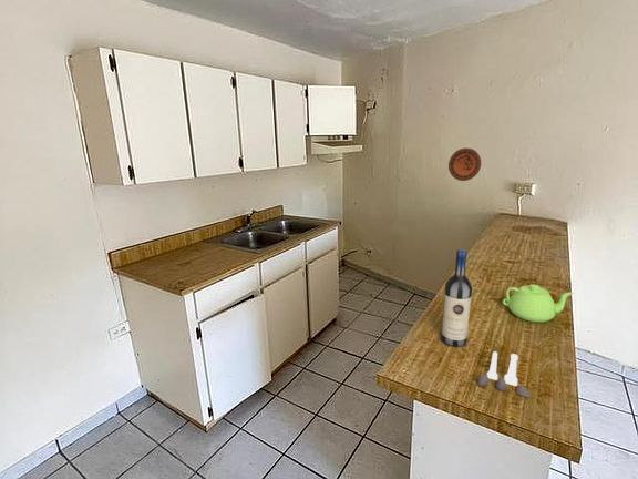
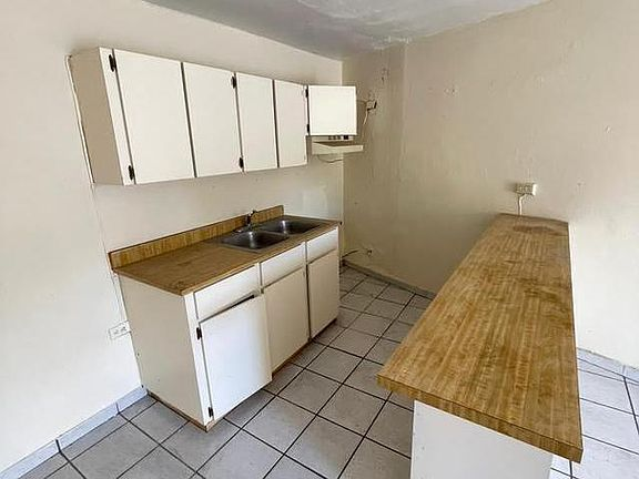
- salt and pepper shaker set [476,350,532,398]
- teapot [502,284,575,324]
- wine bottle [440,248,473,348]
- decorative plate [447,147,482,182]
